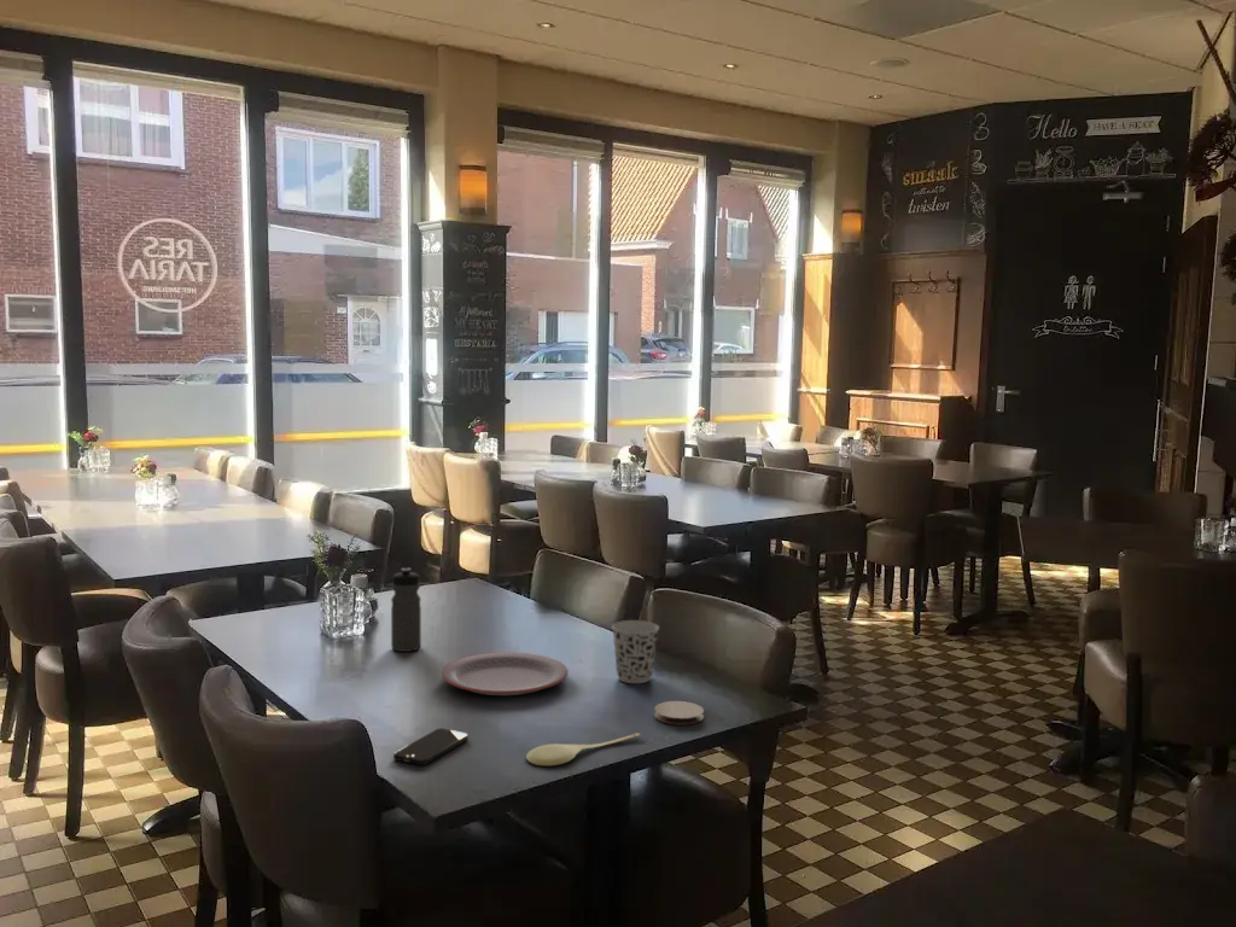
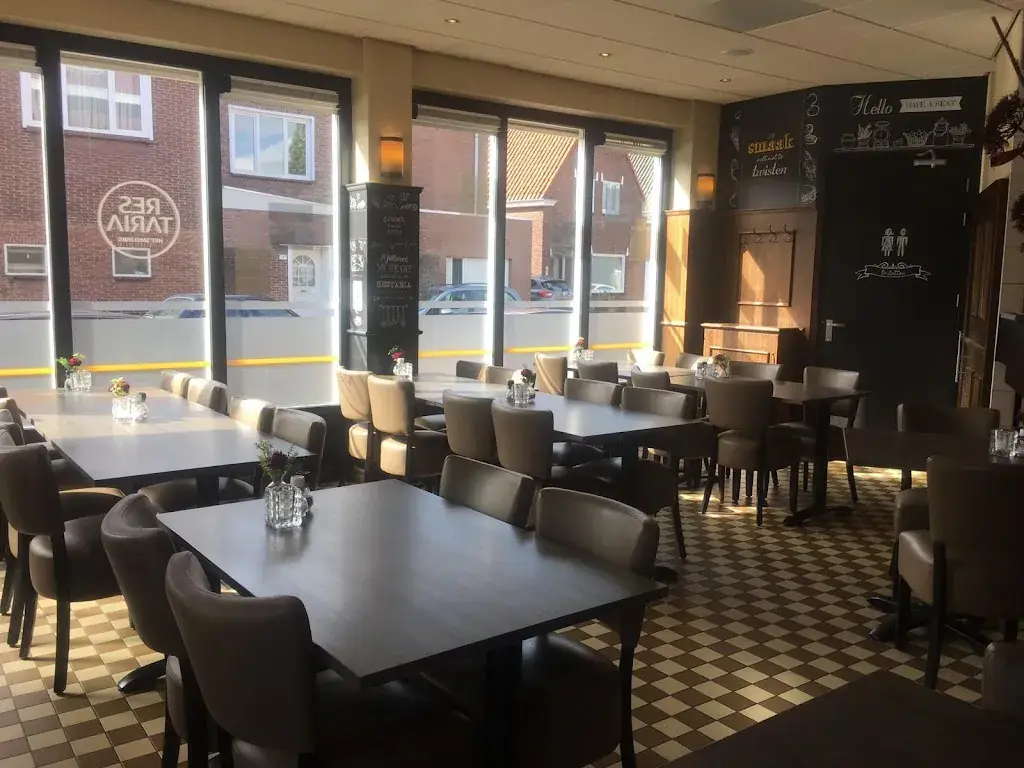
- coaster [653,700,705,727]
- smartphone [392,727,470,766]
- cup [611,619,660,684]
- water bottle [390,567,422,653]
- spoon [525,731,642,766]
- plate [441,652,570,696]
